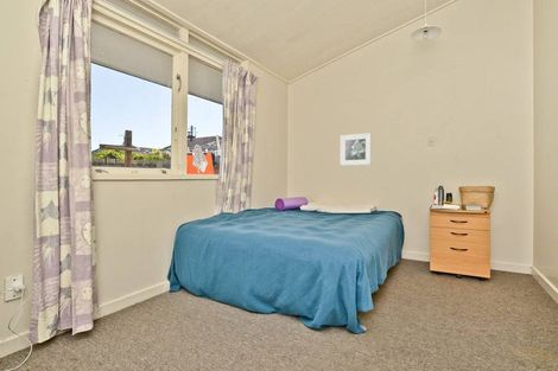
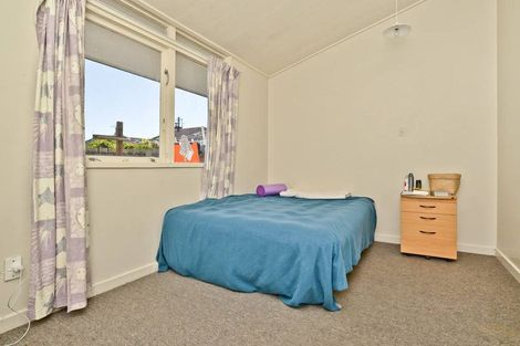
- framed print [340,132,373,167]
